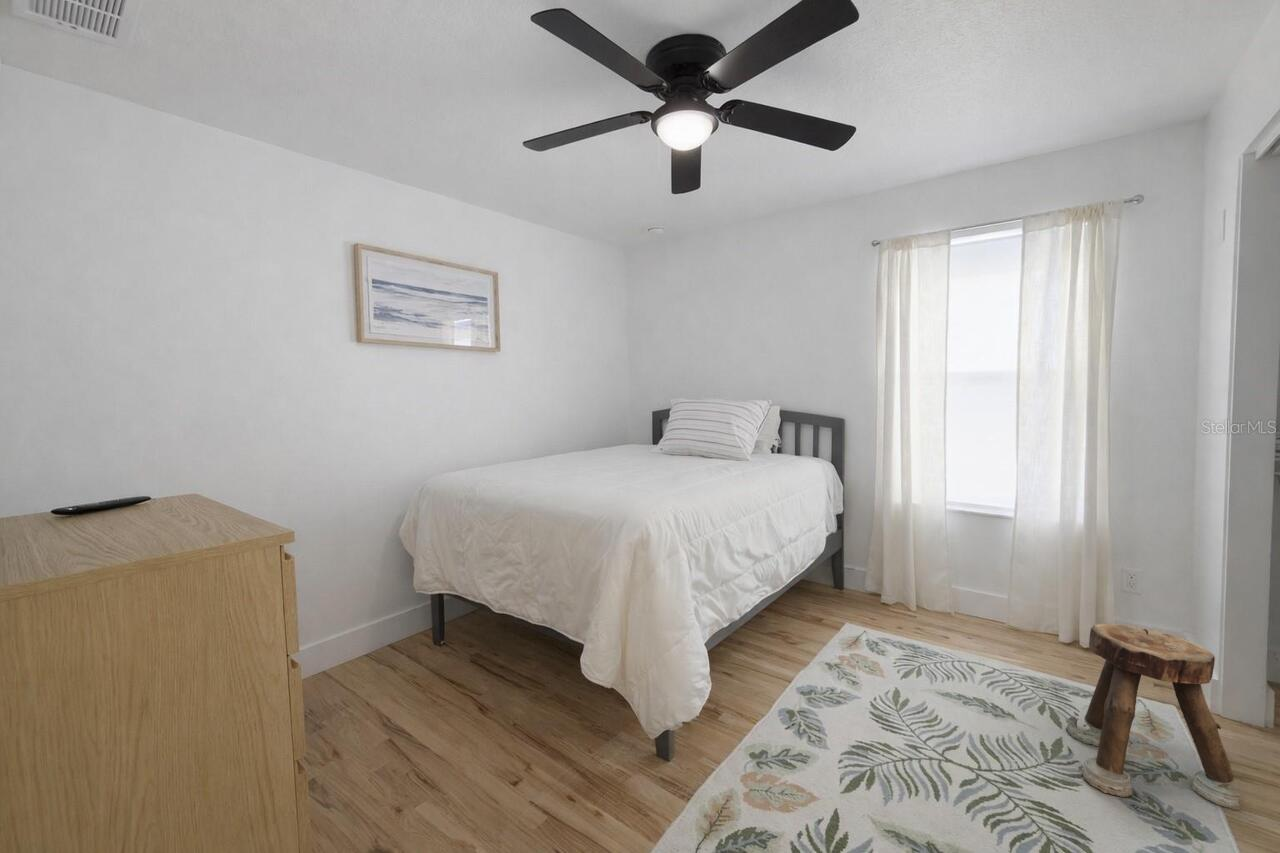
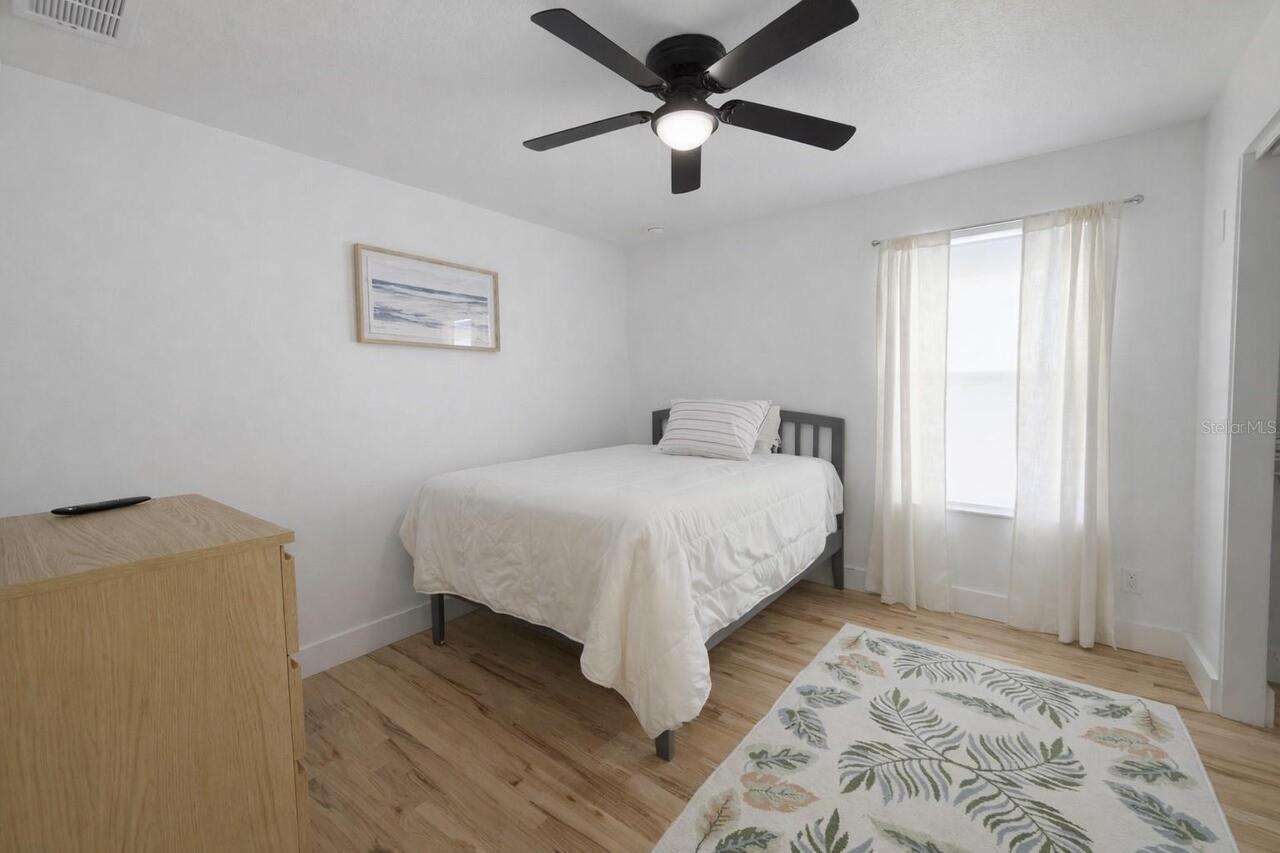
- stool [1065,622,1242,811]
